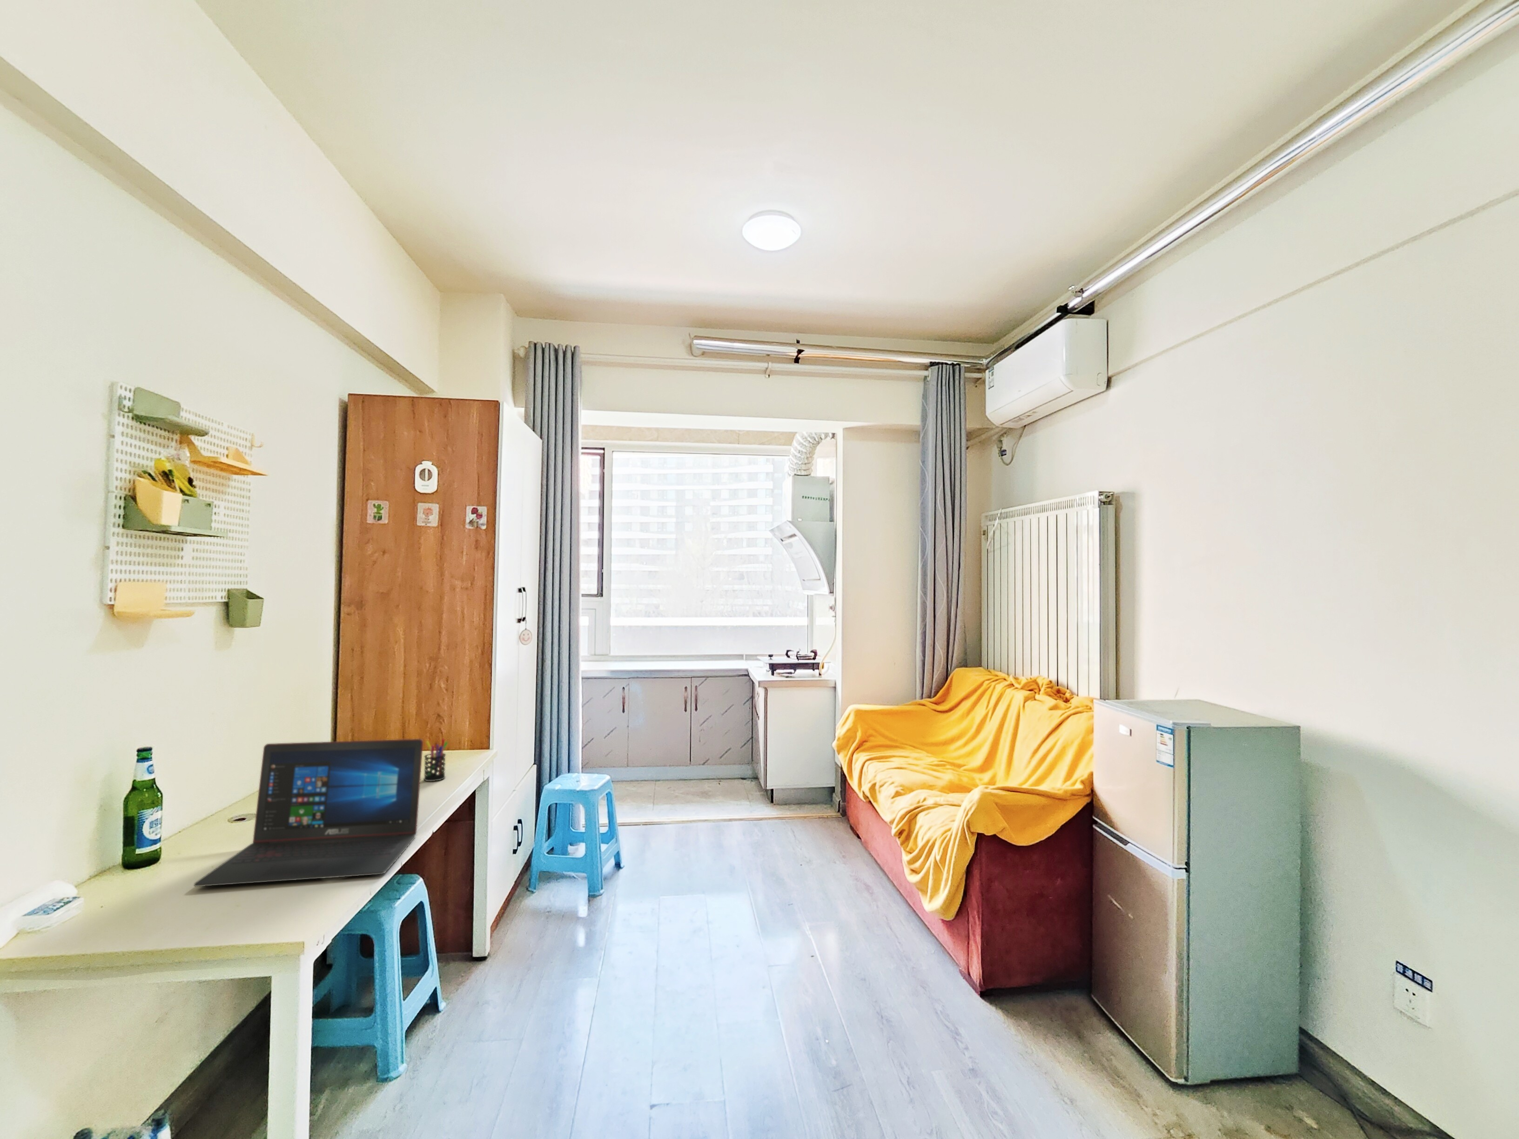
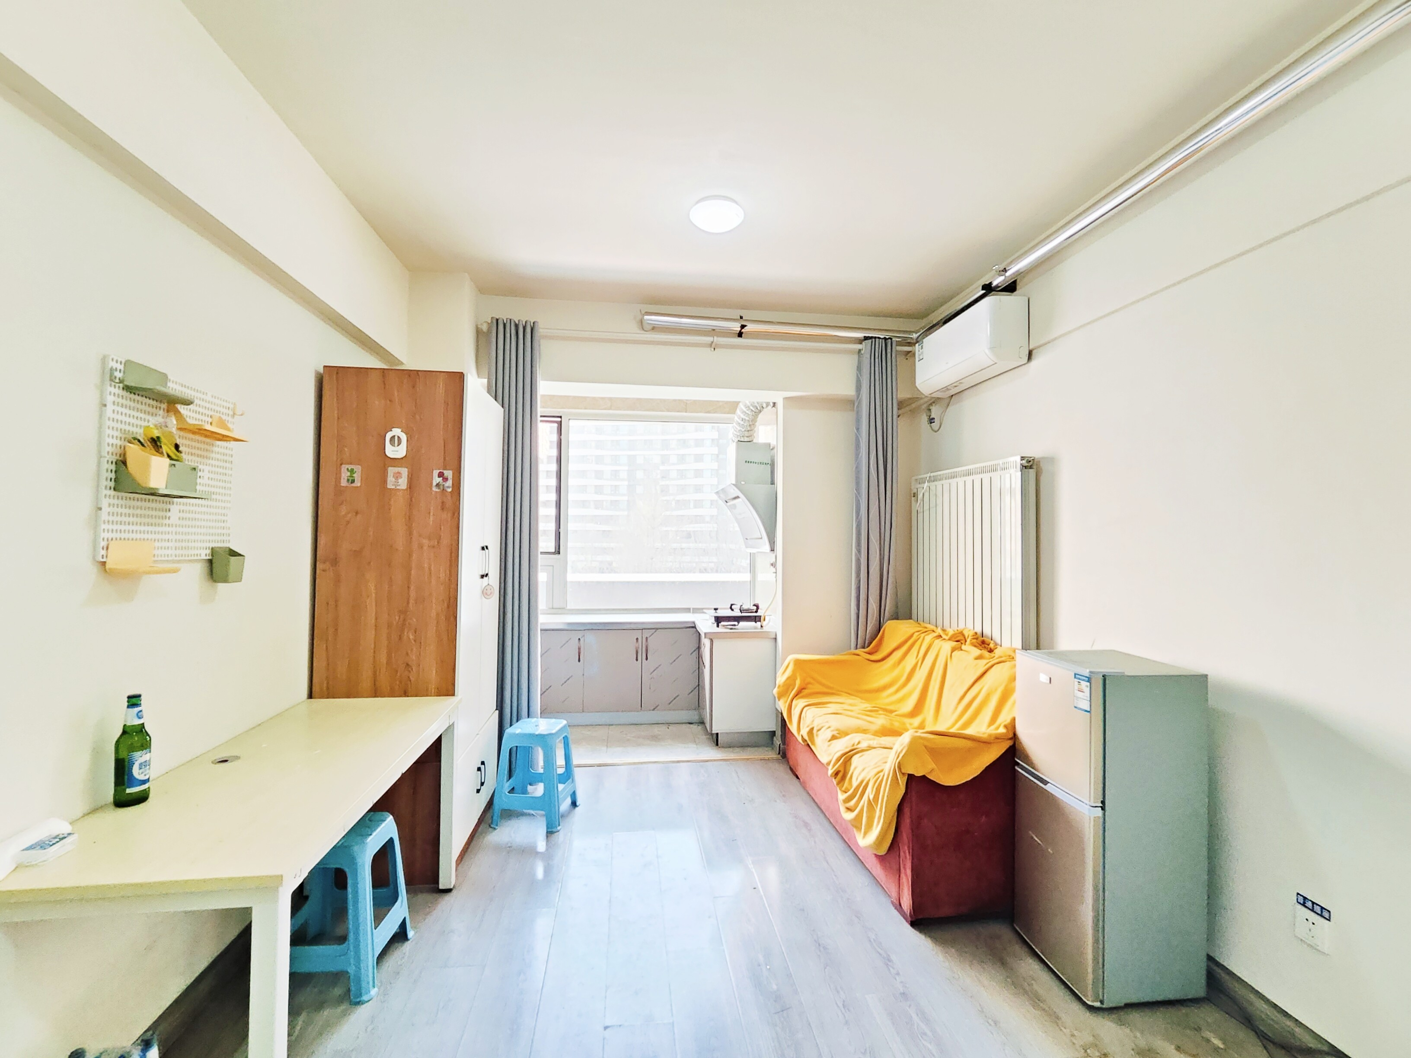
- laptop [194,738,423,887]
- pen holder [423,738,449,781]
